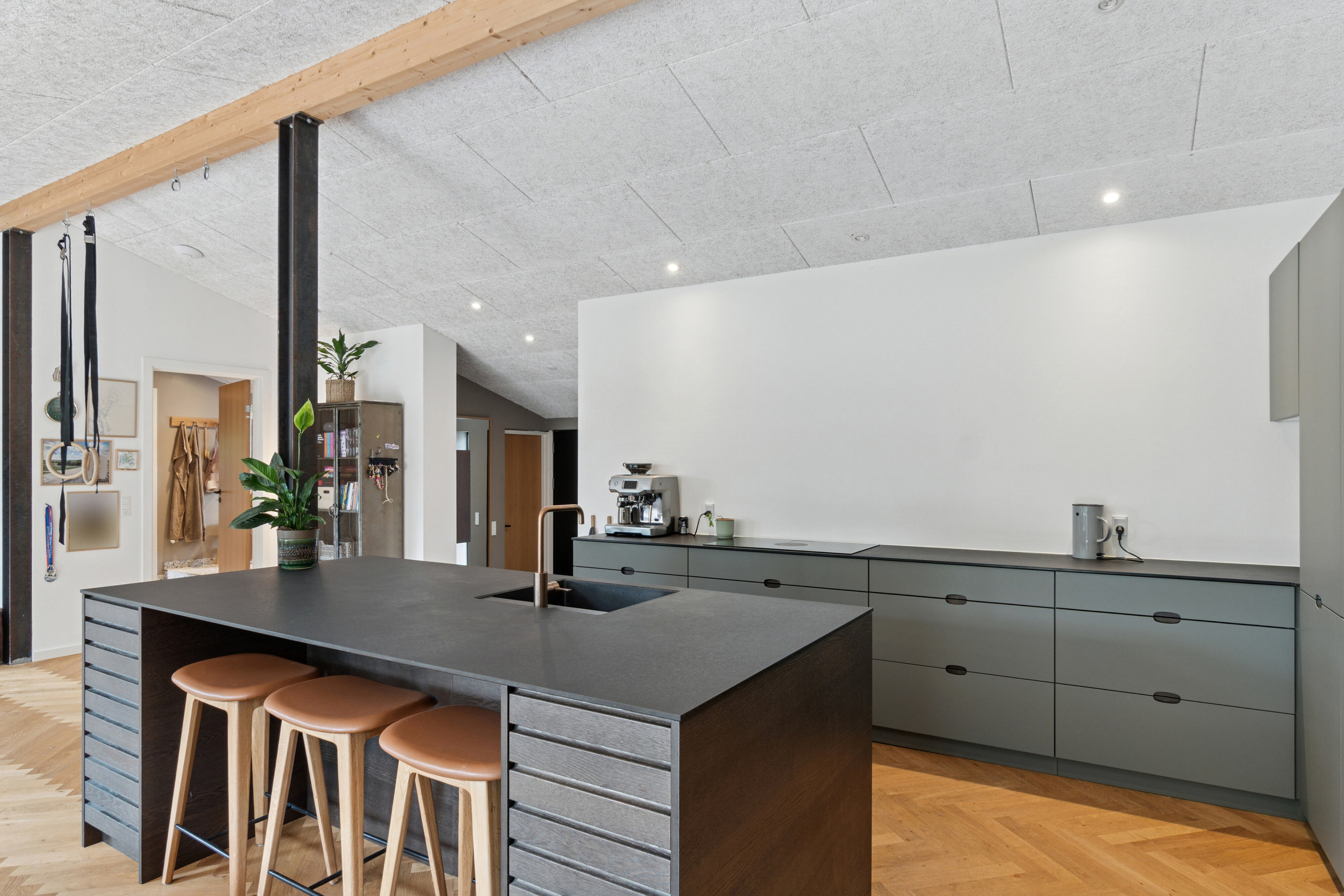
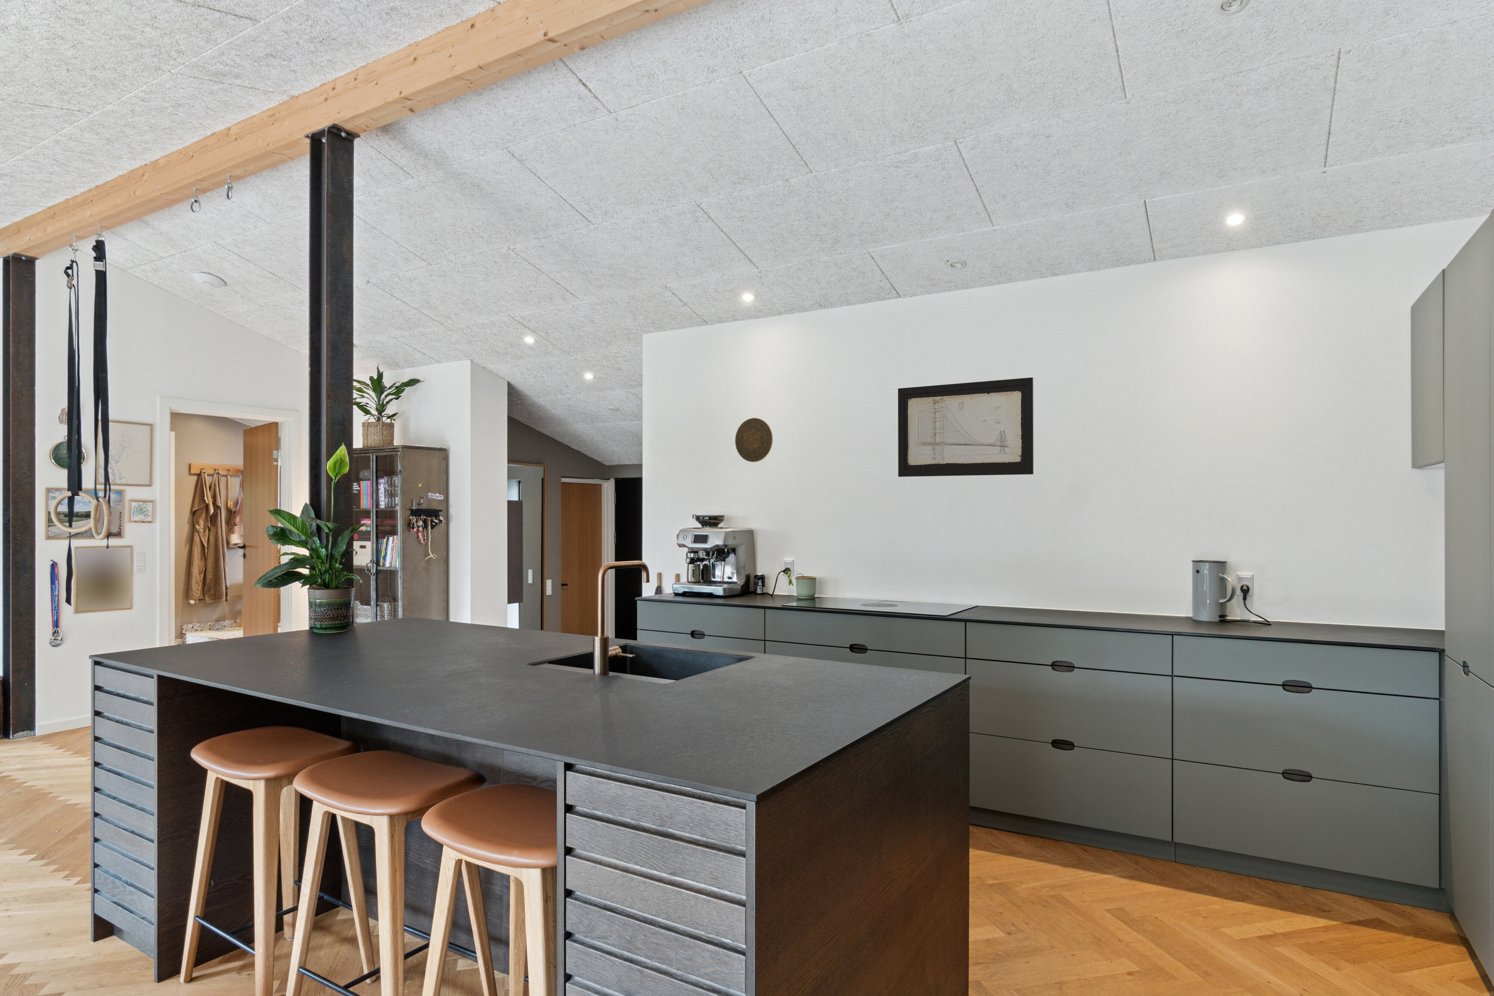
+ decorative plate [735,417,774,462]
+ wall art [897,377,1034,477]
